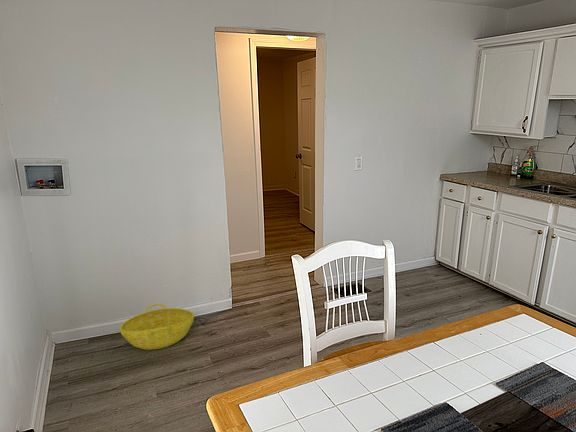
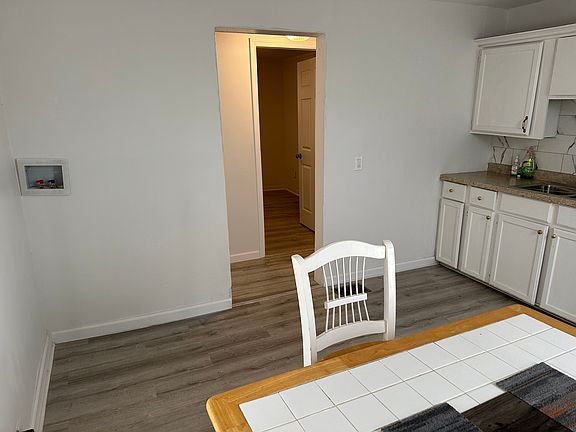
- basket [119,303,195,351]
